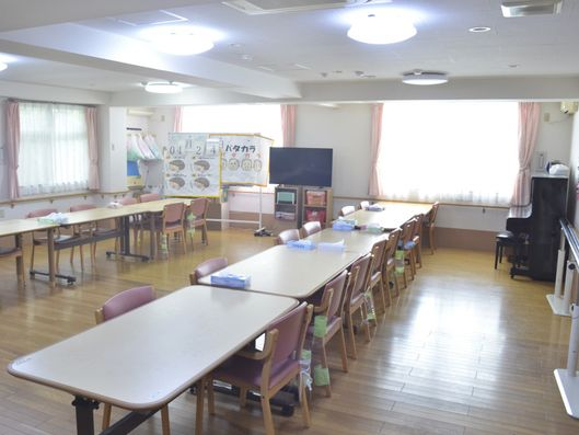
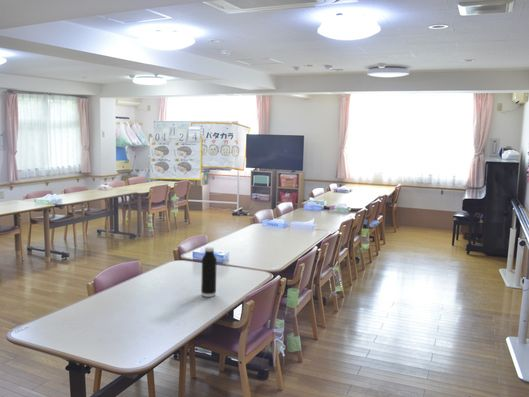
+ water bottle [200,246,218,298]
